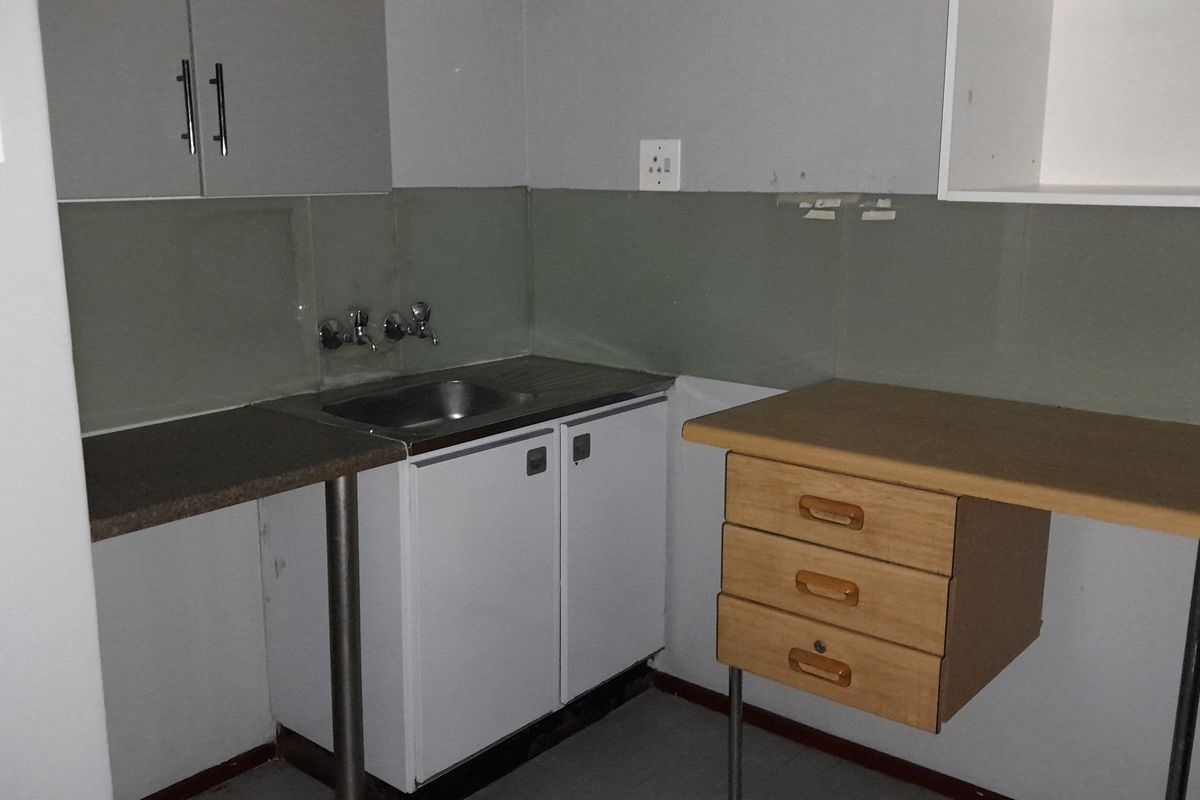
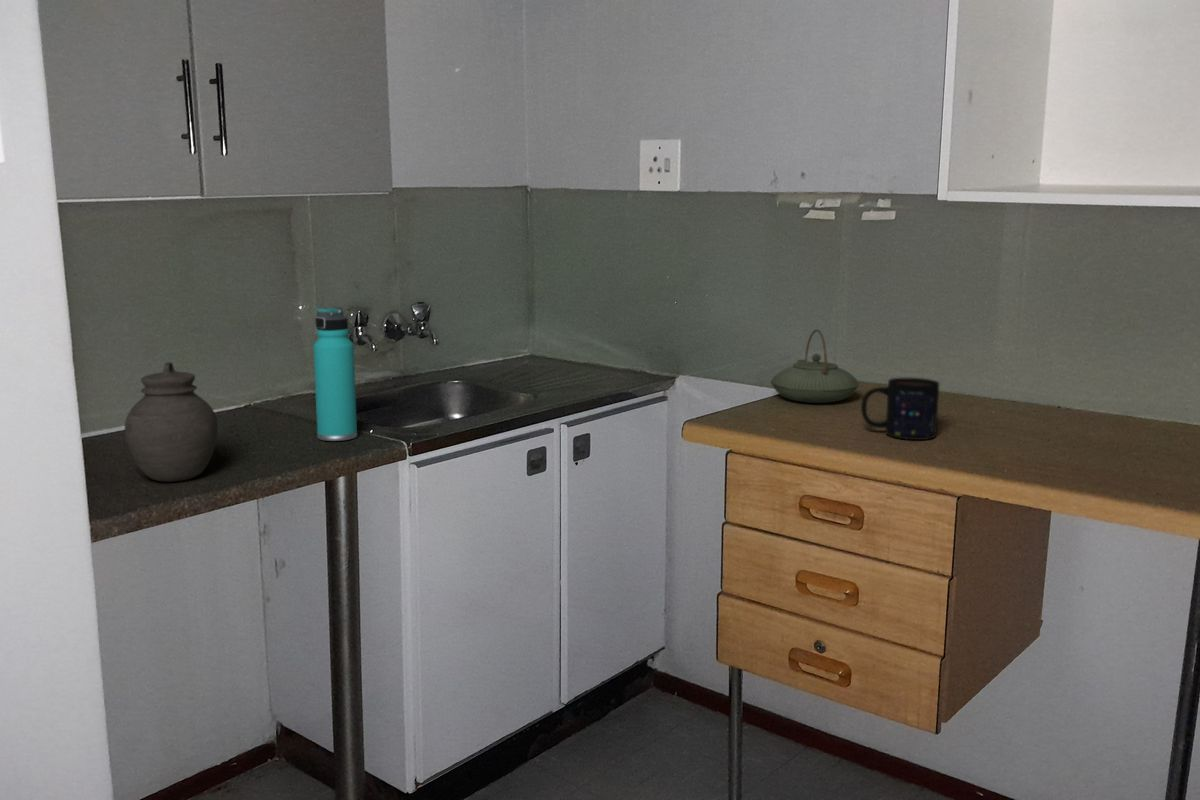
+ mug [860,377,941,441]
+ jar [124,361,219,482]
+ thermos bottle [312,306,358,442]
+ teapot [770,328,861,404]
